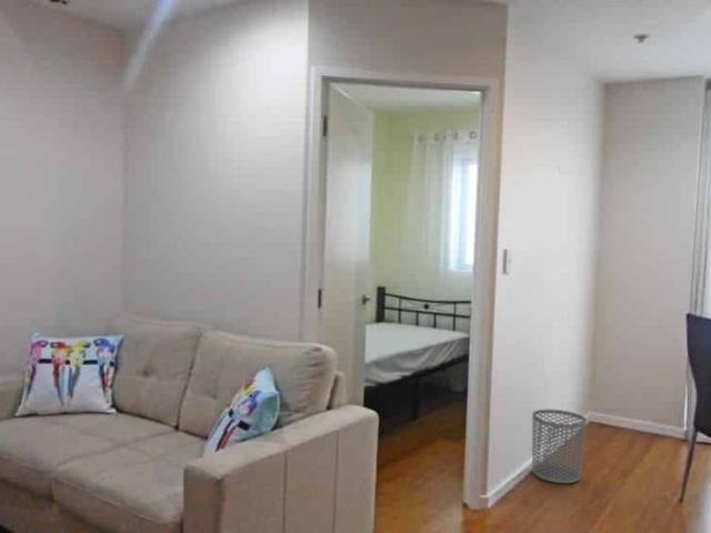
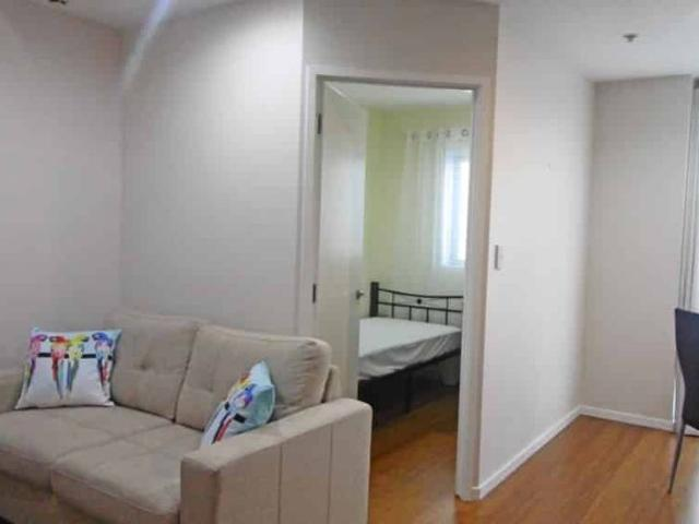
- waste bin [531,409,588,484]
